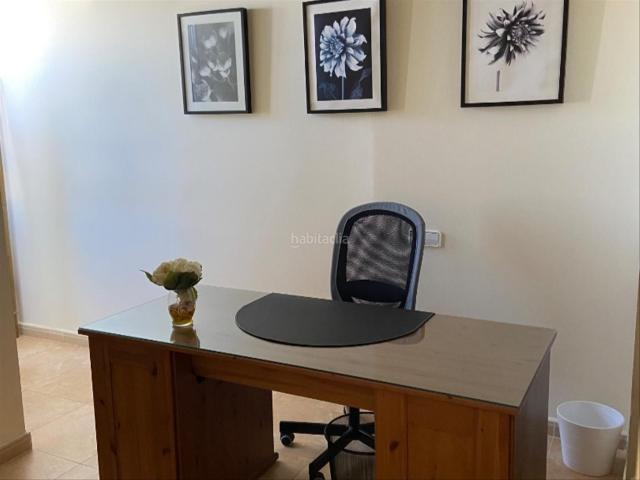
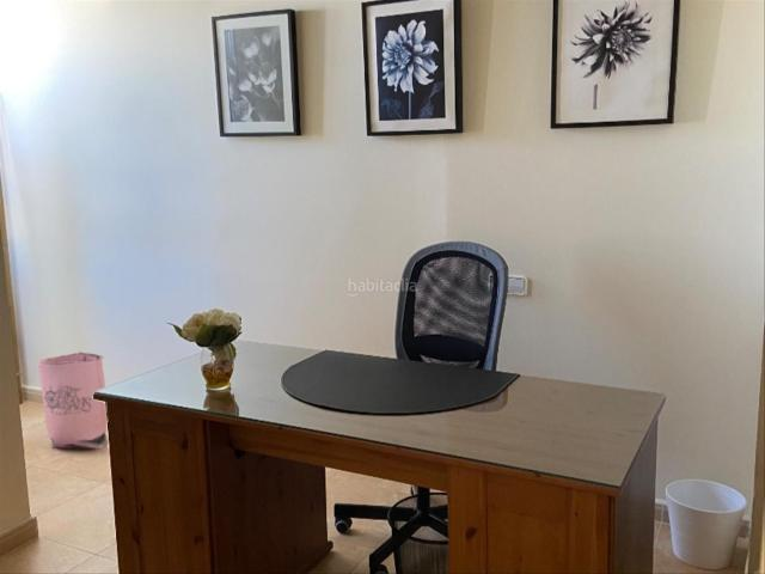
+ bag [37,352,109,451]
